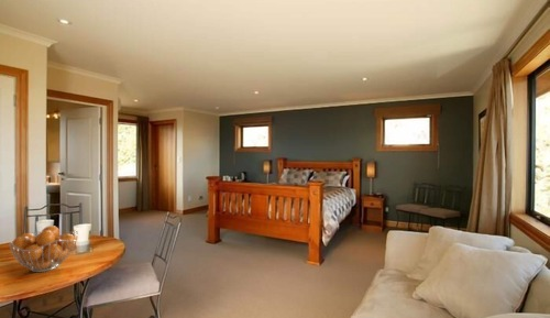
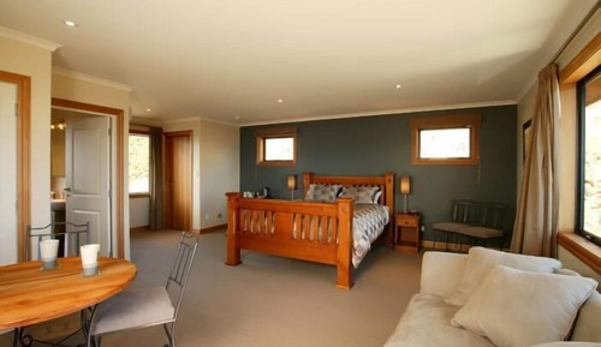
- fruit basket [8,224,79,273]
